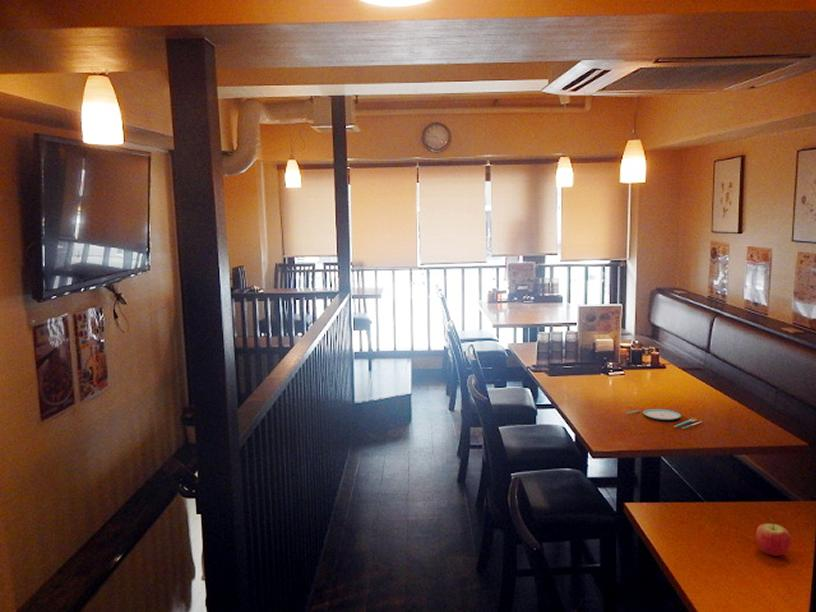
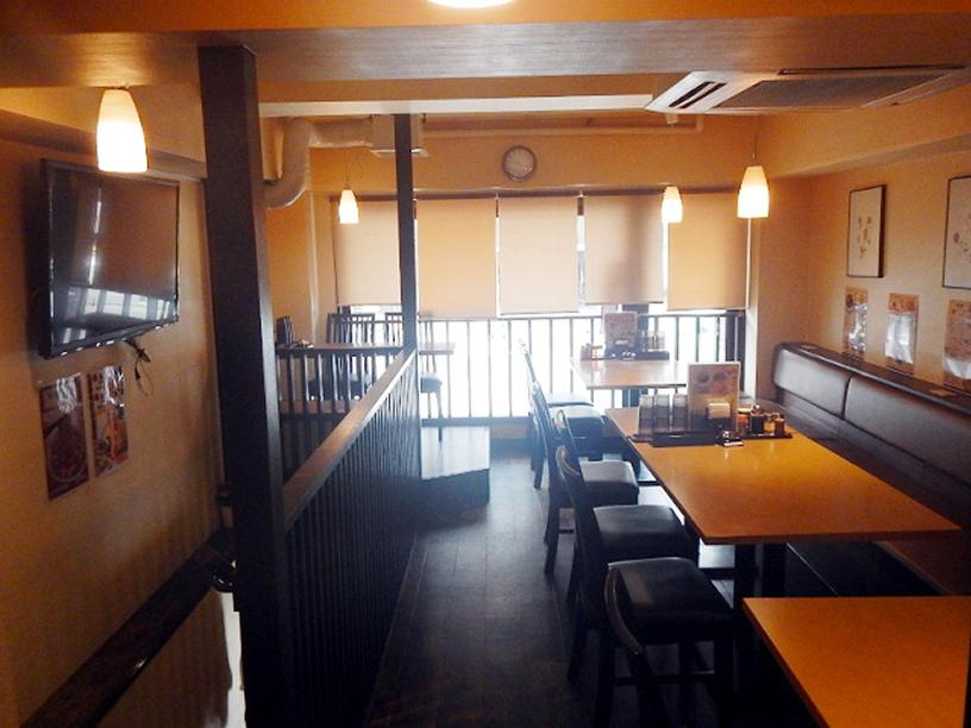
- plate [625,408,703,429]
- apple [755,515,792,557]
